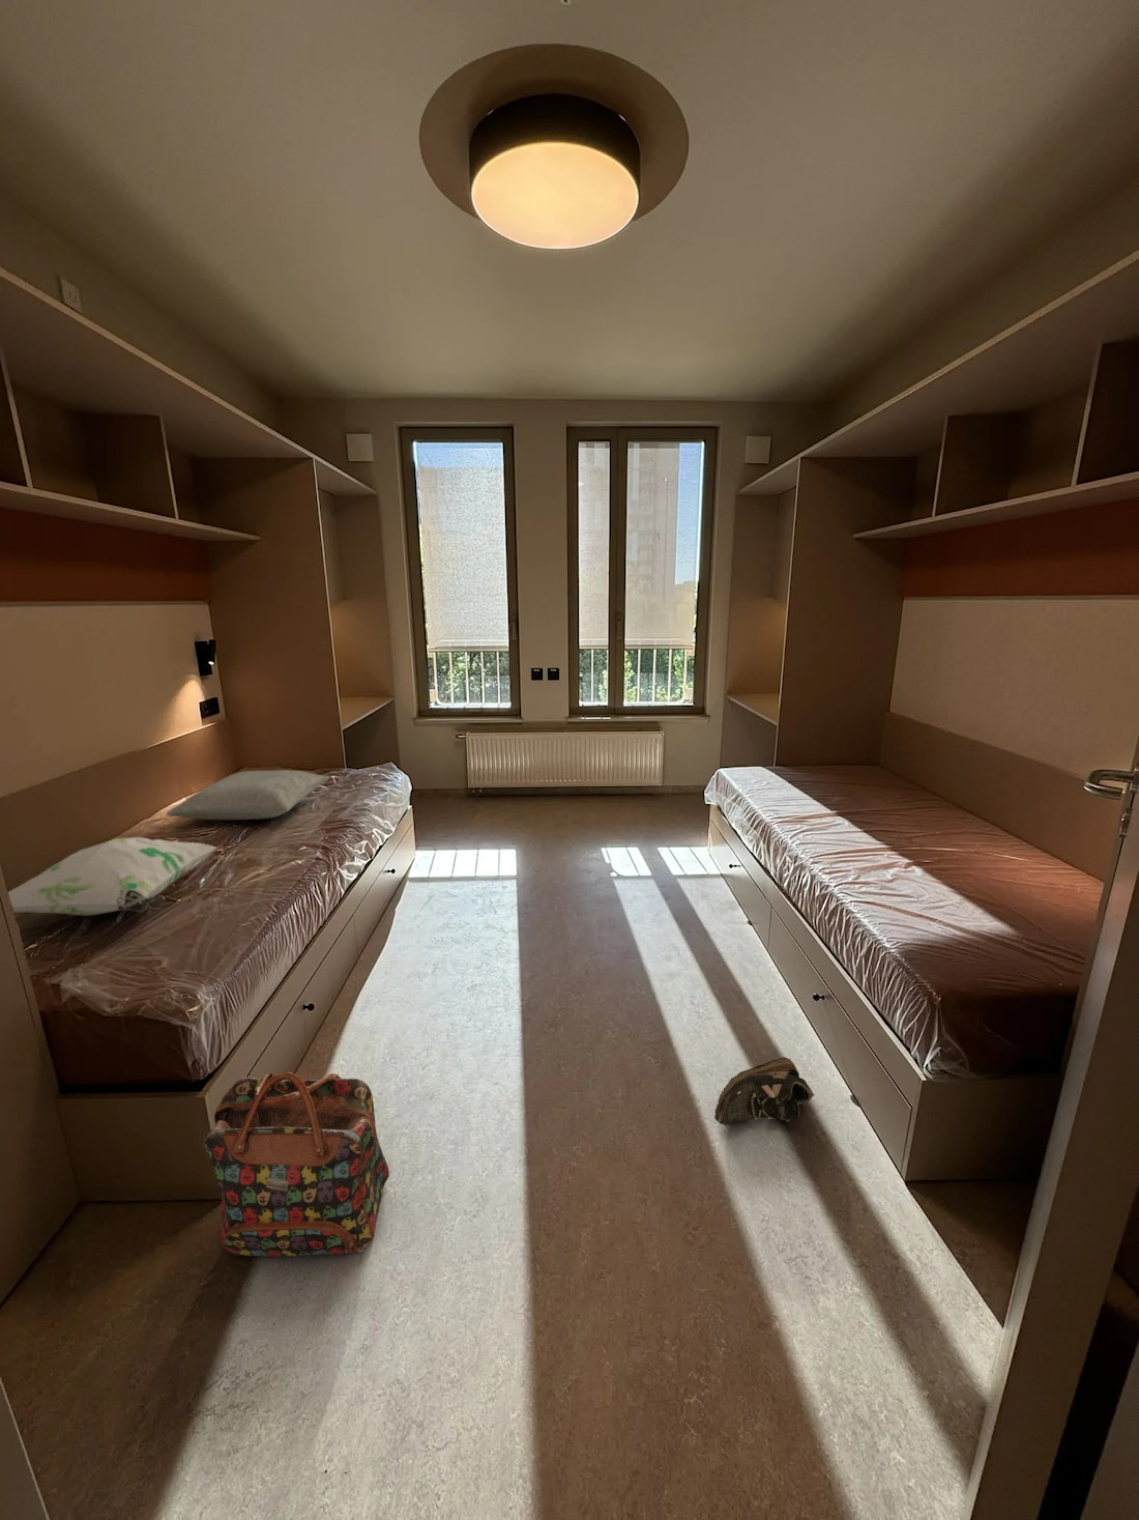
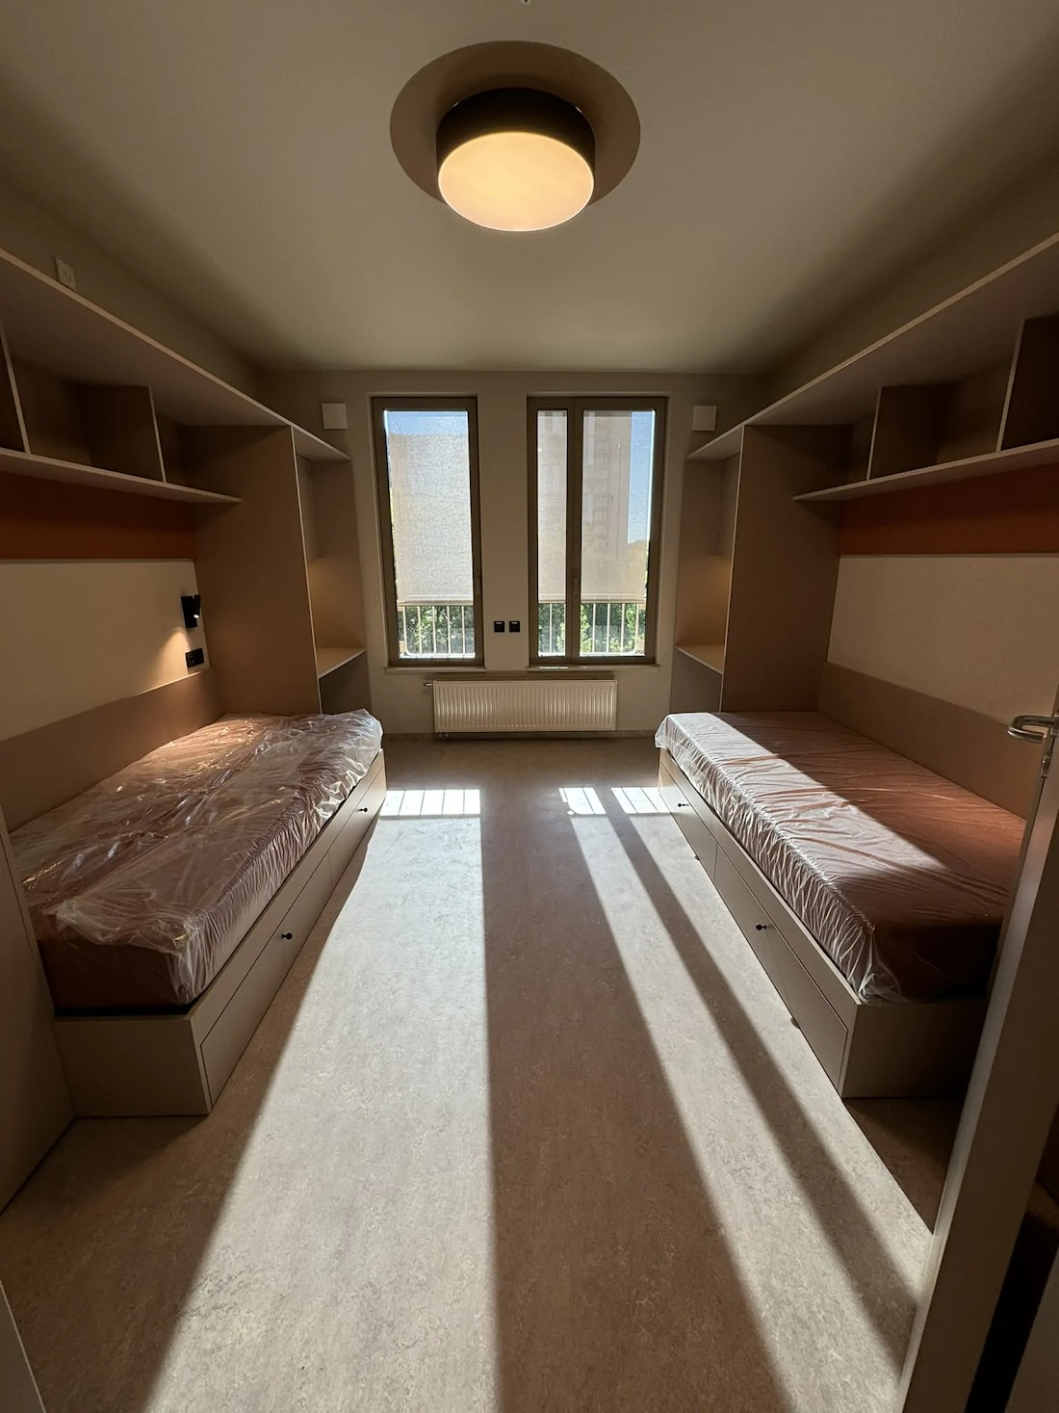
- backpack [202,1071,390,1259]
- pillow [165,768,330,821]
- decorative pillow [7,837,218,917]
- shoe [713,1056,815,1126]
